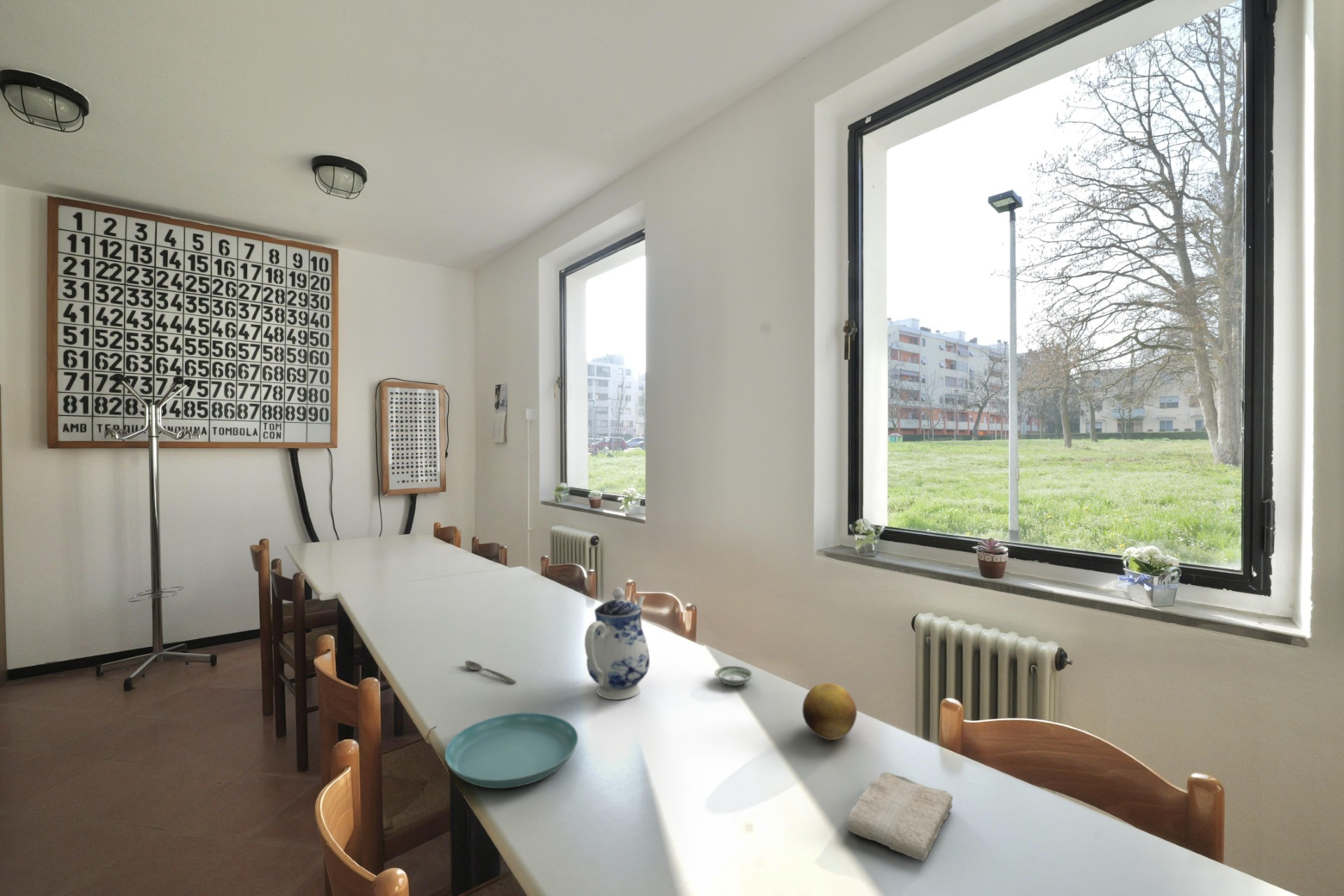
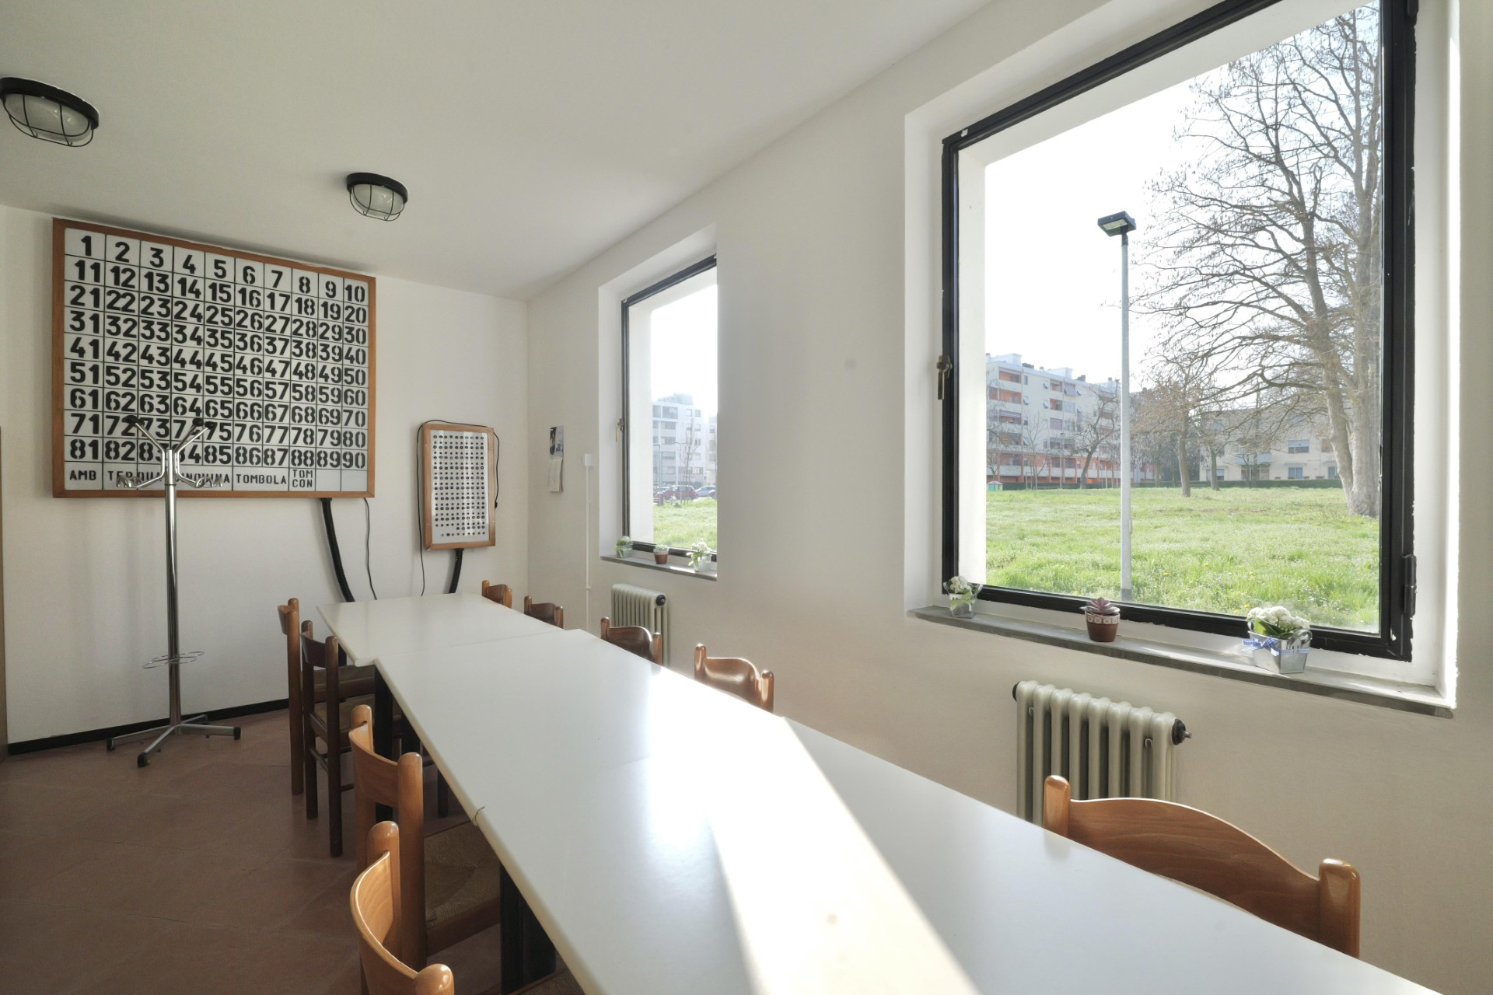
- saucer [714,665,754,687]
- washcloth [846,771,953,861]
- teapot [584,587,650,701]
- spoon [464,660,517,684]
- fruit [802,682,858,741]
- saucer [444,712,579,789]
